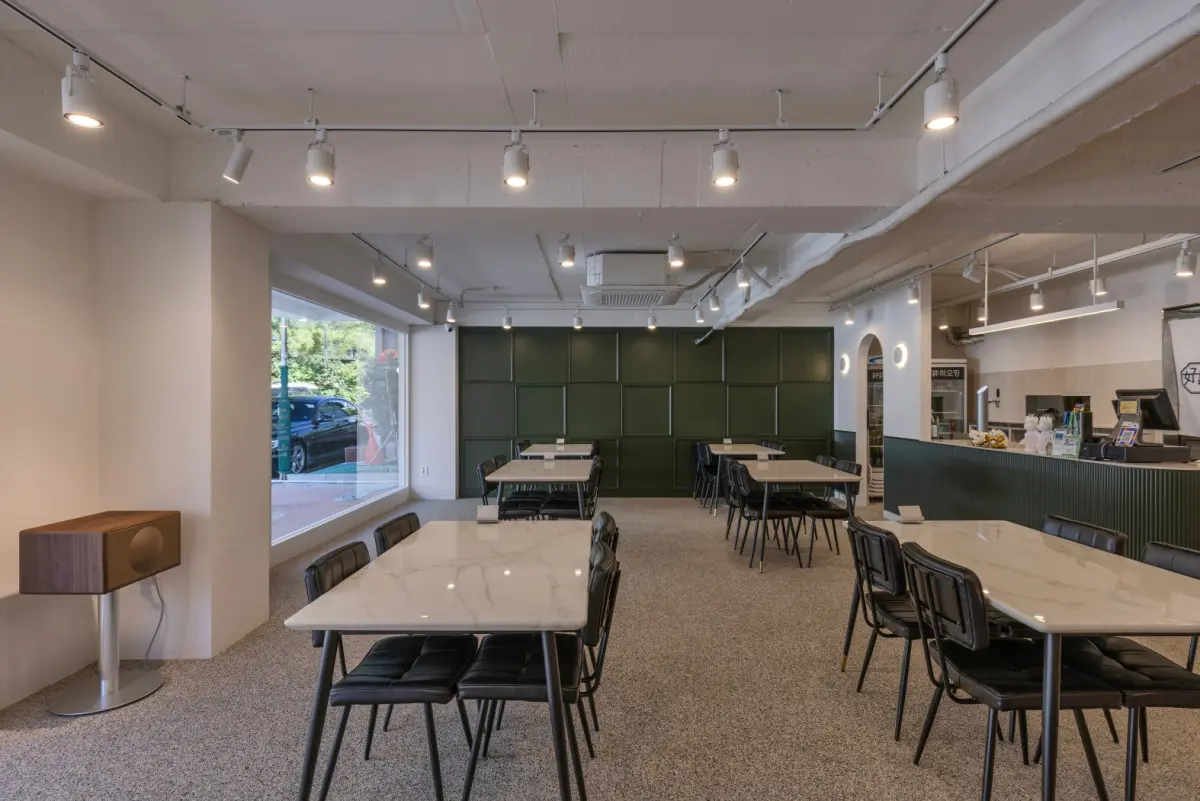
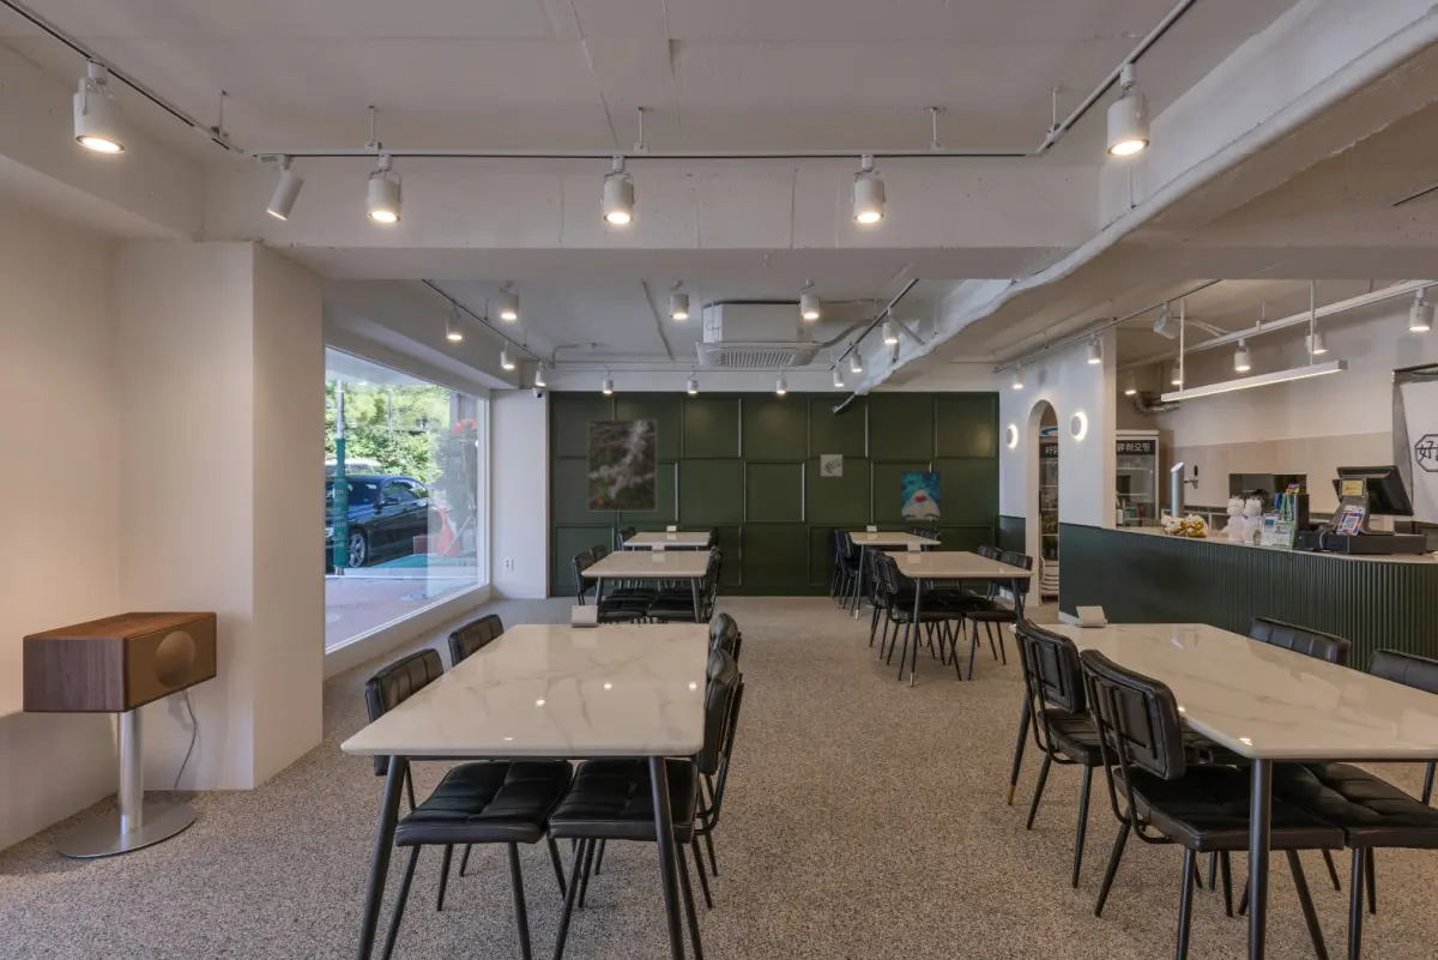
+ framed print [586,418,658,512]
+ wall art [900,471,941,520]
+ wall art [818,453,845,478]
